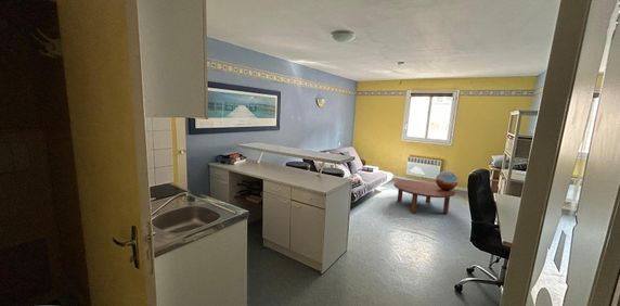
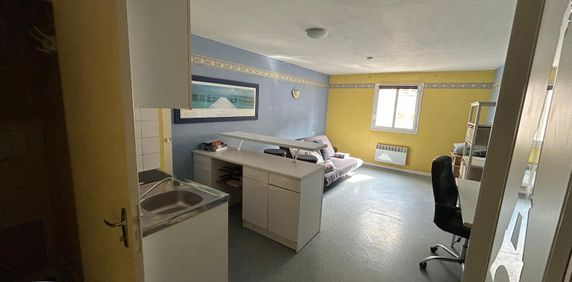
- decorative globe [435,170,458,190]
- coffee table [392,179,456,215]
